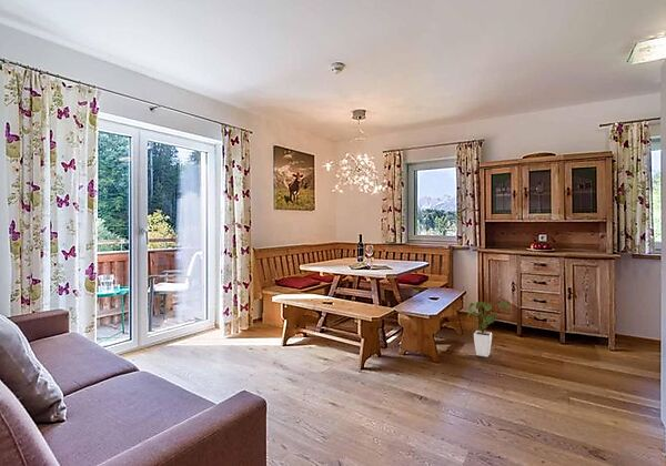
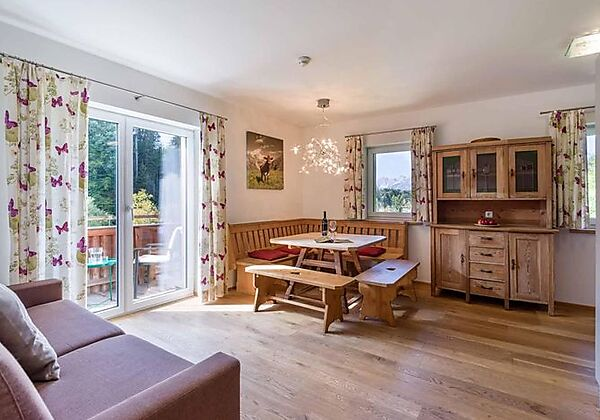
- house plant [466,298,511,358]
